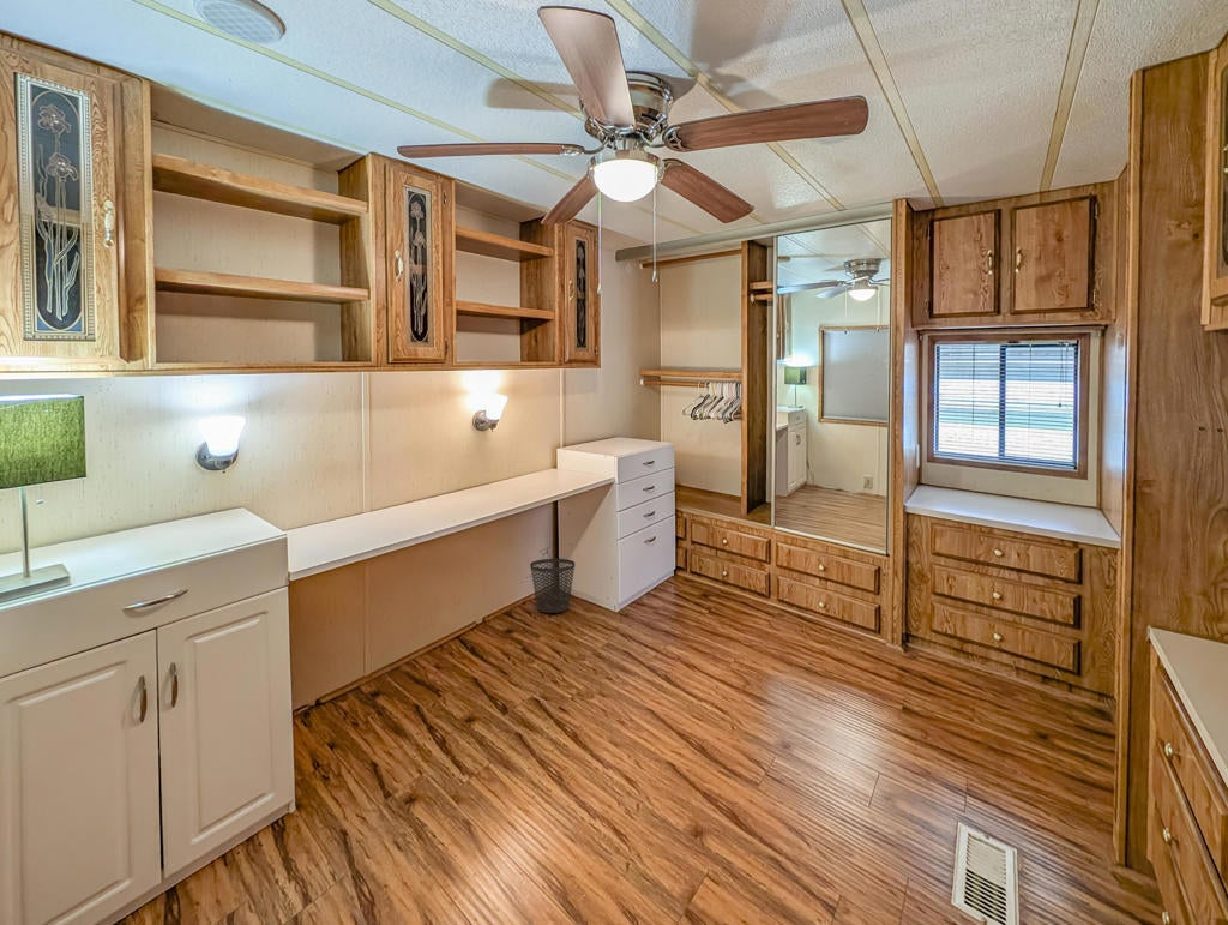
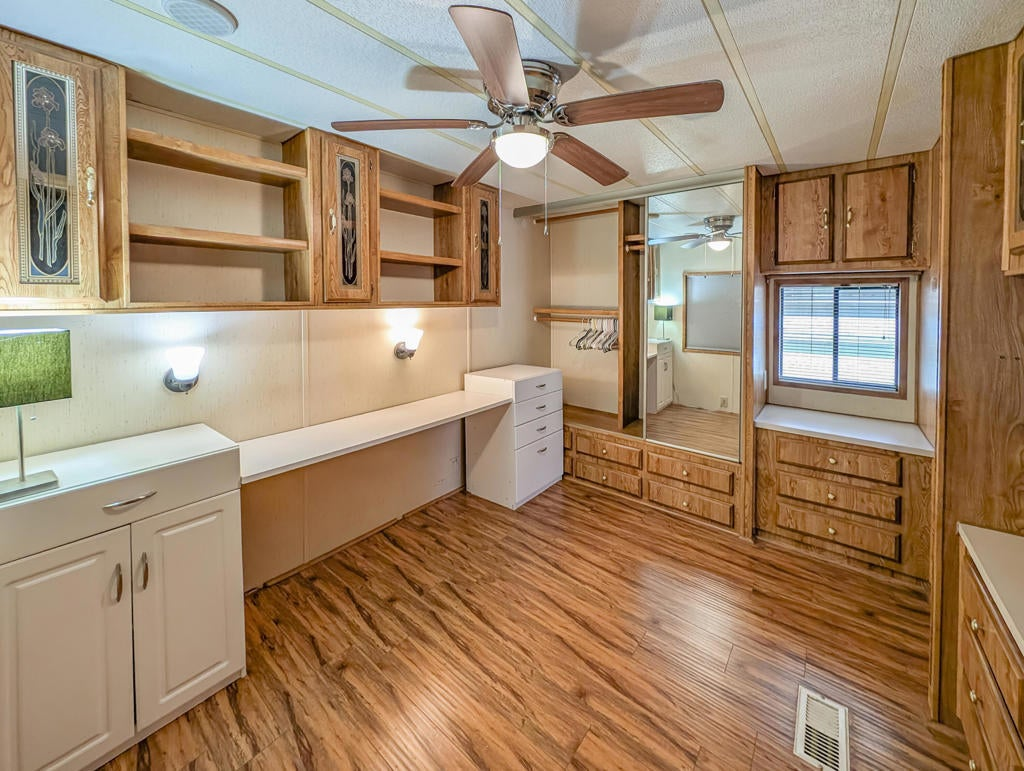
- wastebasket [529,558,576,614]
